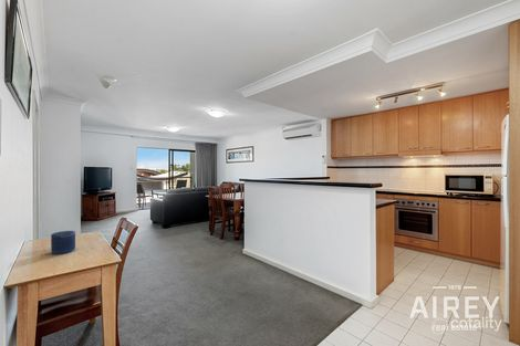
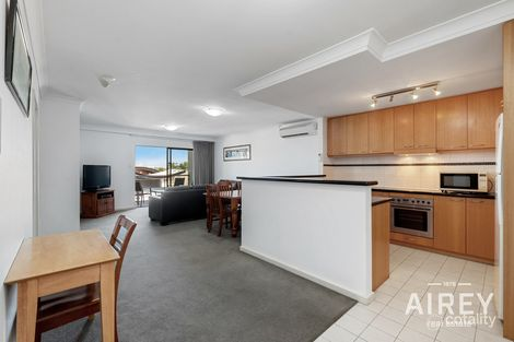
- candle [50,230,76,255]
